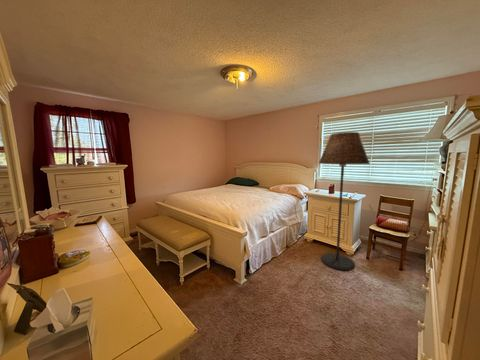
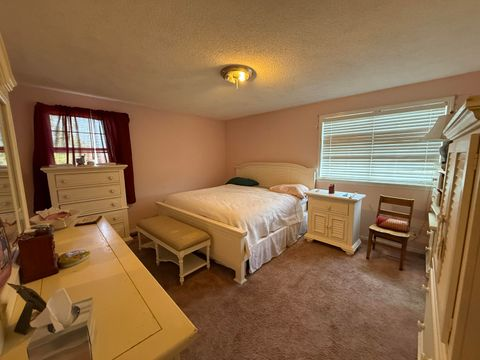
- floor lamp [318,131,371,271]
